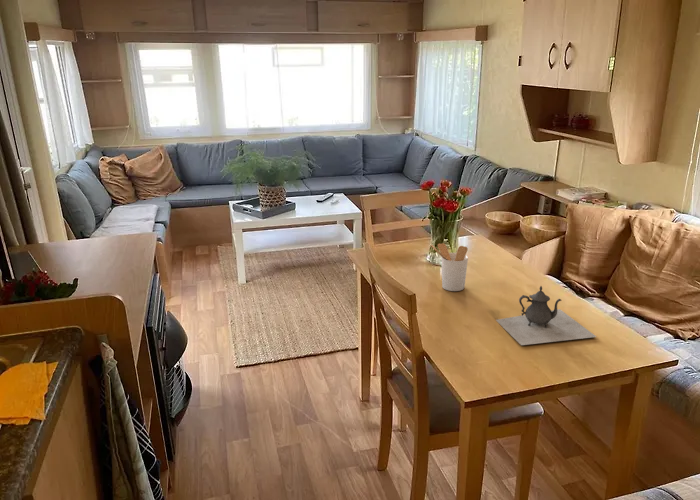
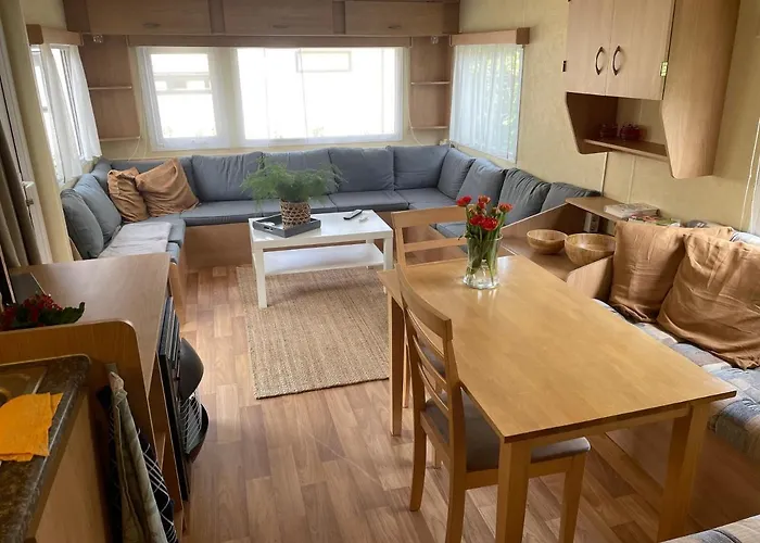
- teapot [495,285,597,346]
- utensil holder [430,242,469,292]
